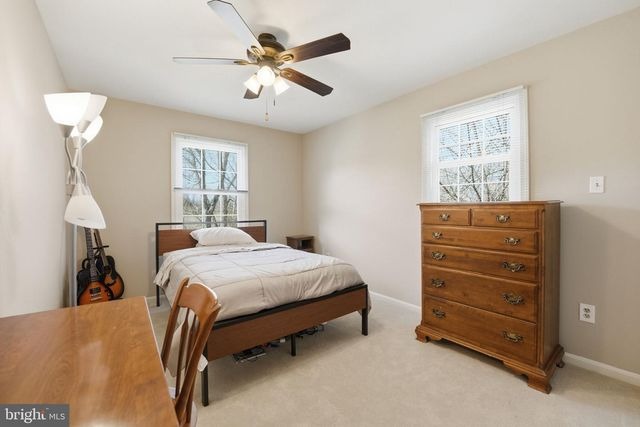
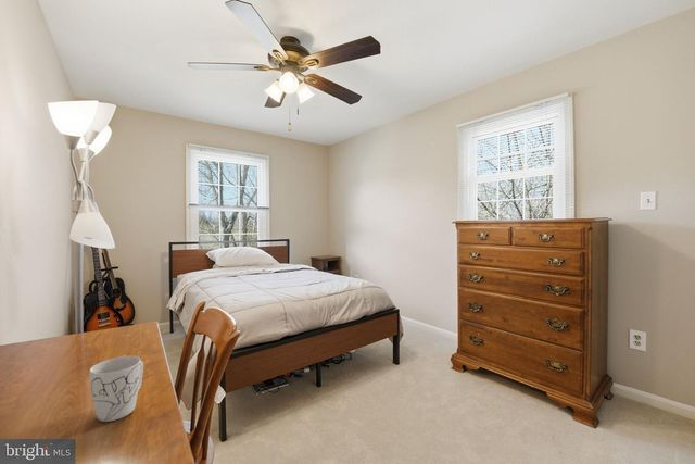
+ mug [88,355,144,423]
